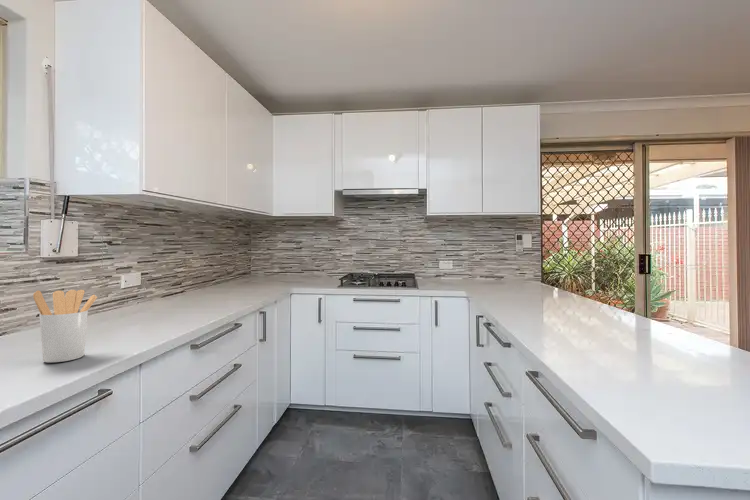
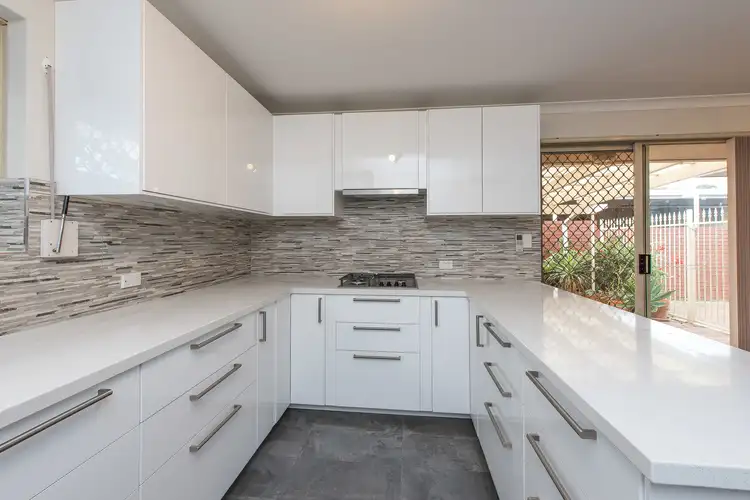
- utensil holder [32,289,98,363]
